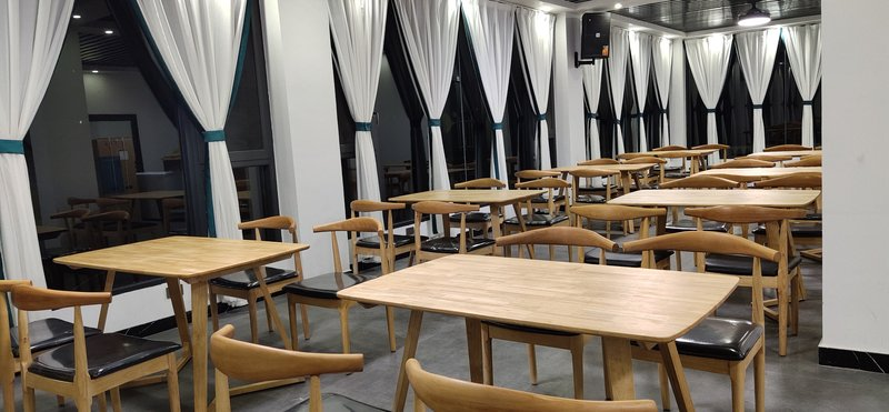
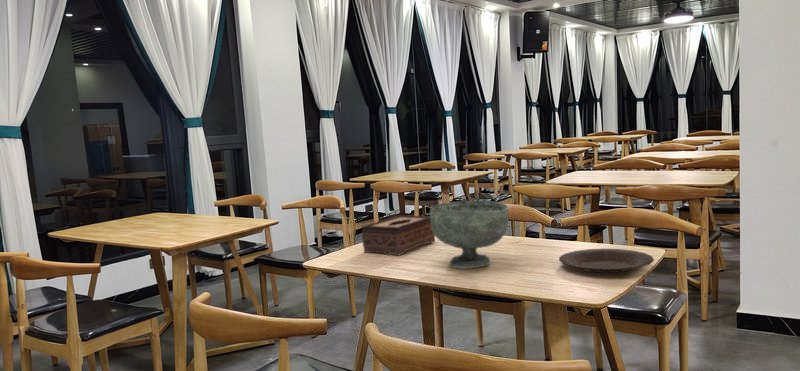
+ tissue box [361,214,436,256]
+ plate [558,248,655,274]
+ decorative bowl [429,200,510,270]
